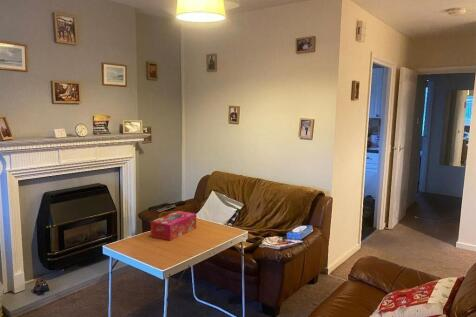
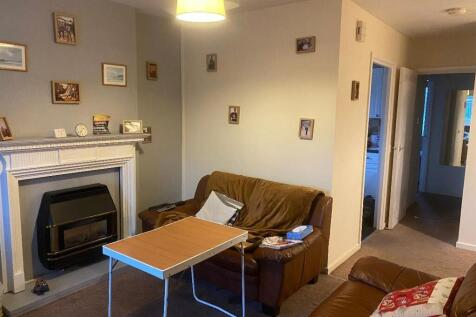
- tissue box [150,210,197,242]
